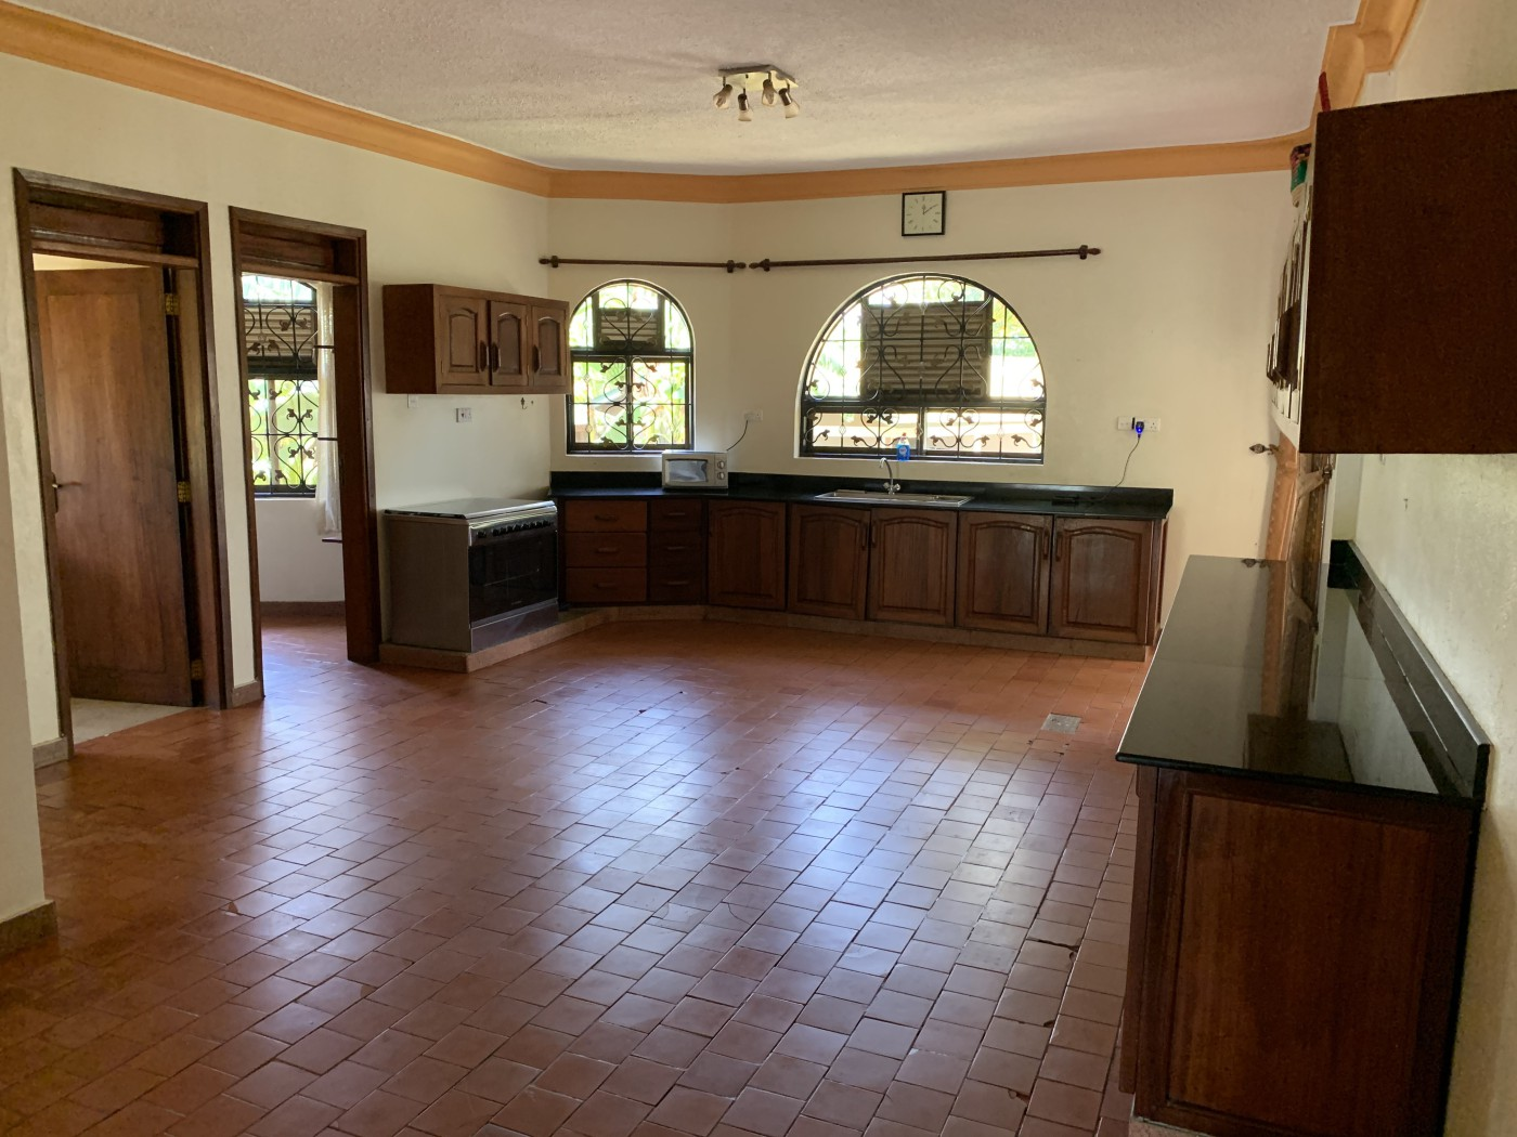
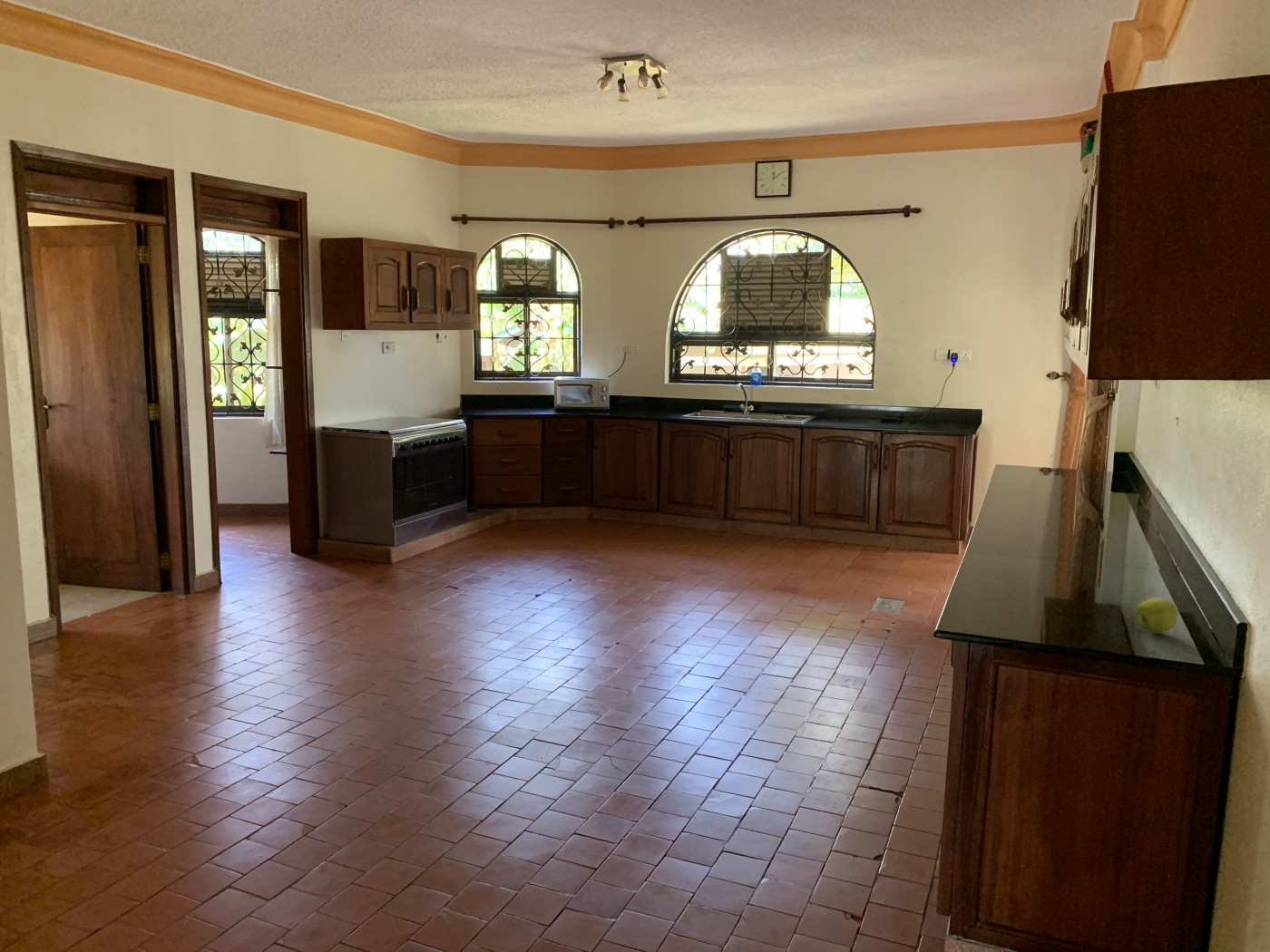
+ apple [1134,597,1178,634]
